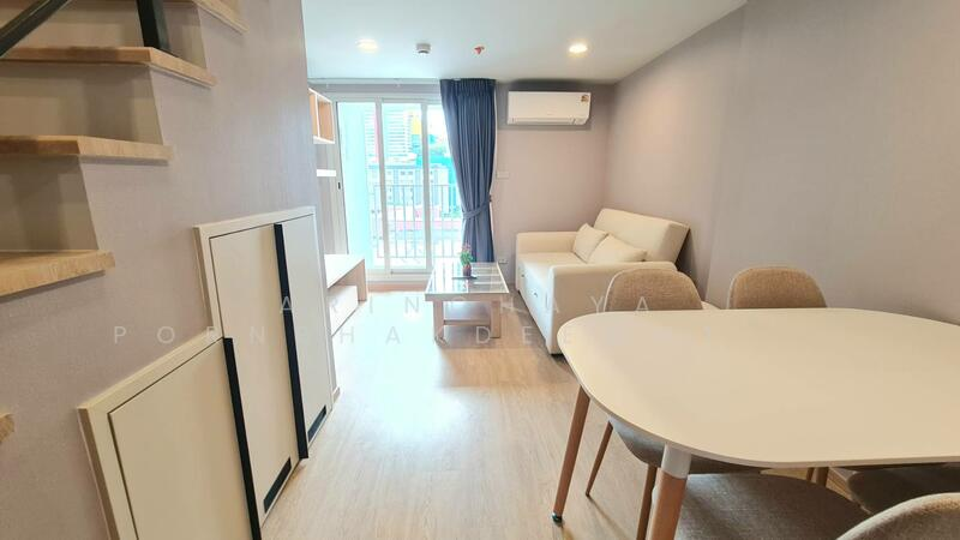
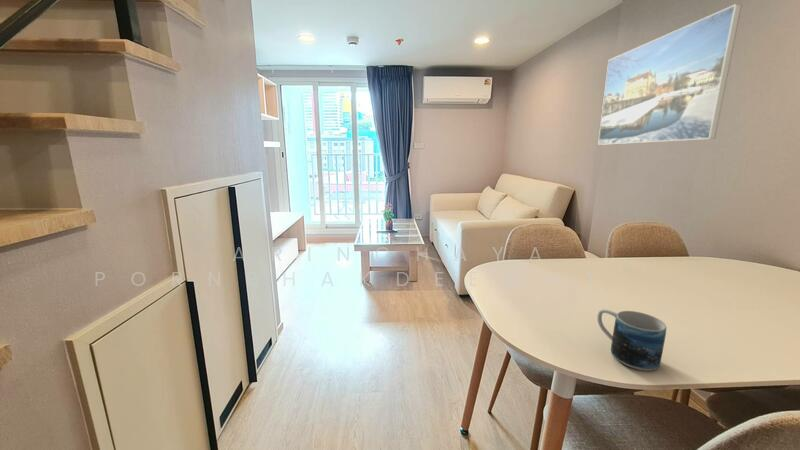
+ mug [596,308,667,372]
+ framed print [597,3,743,146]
